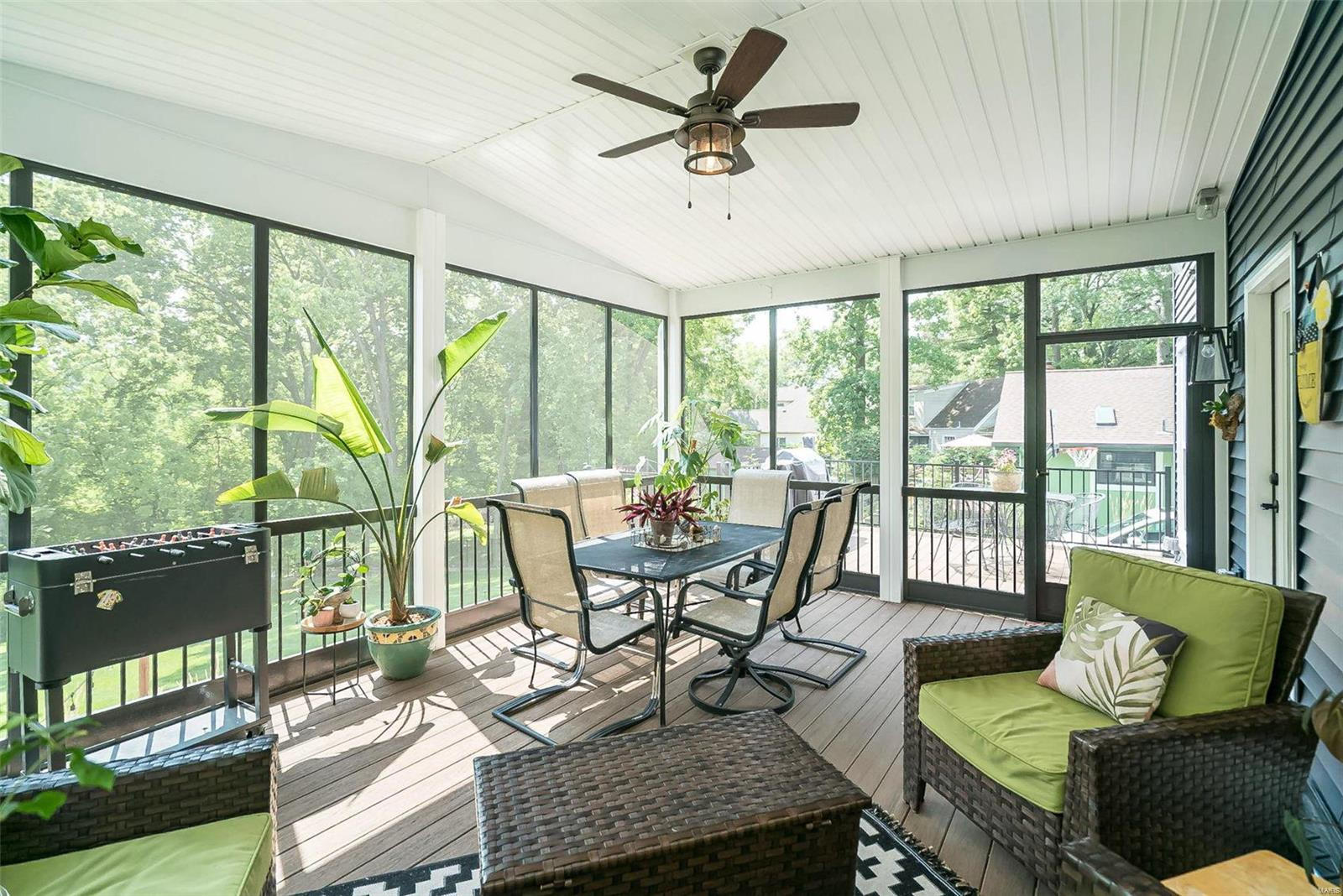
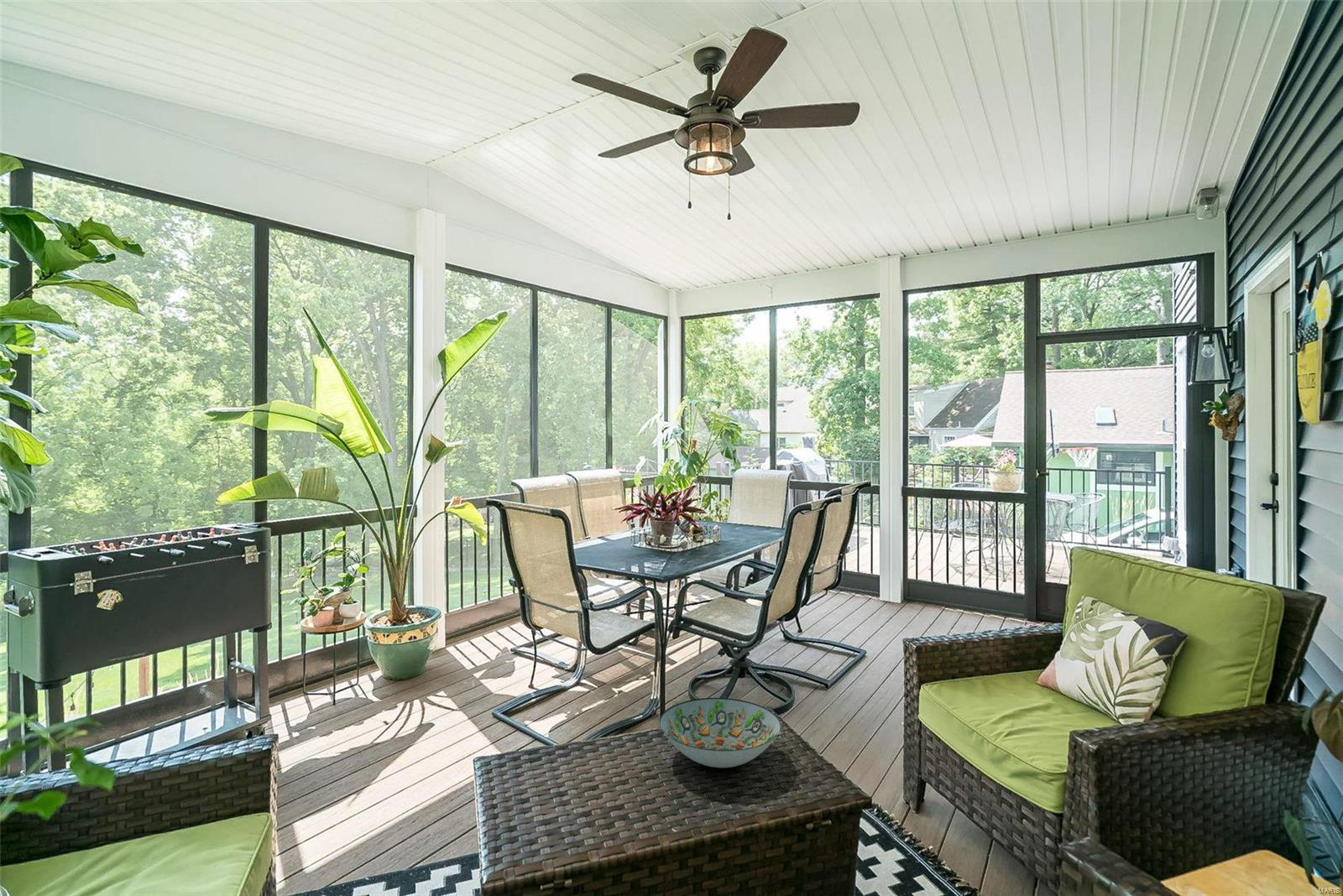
+ decorative bowl [659,697,781,768]
